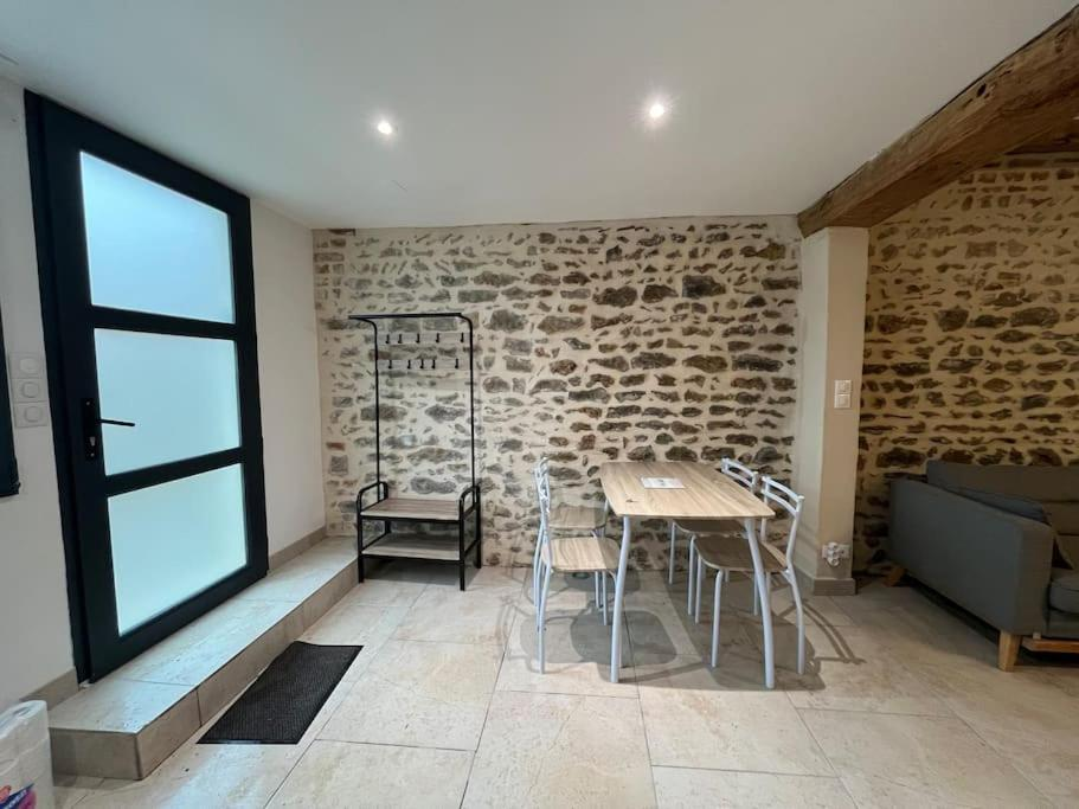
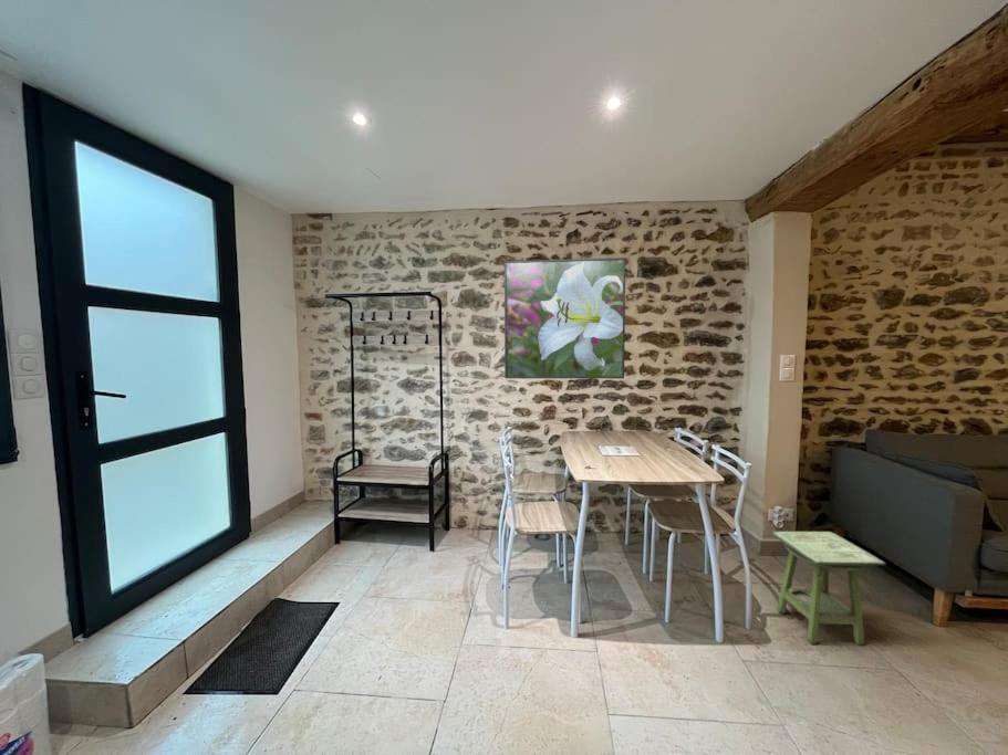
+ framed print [503,256,626,379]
+ side table [770,531,887,647]
